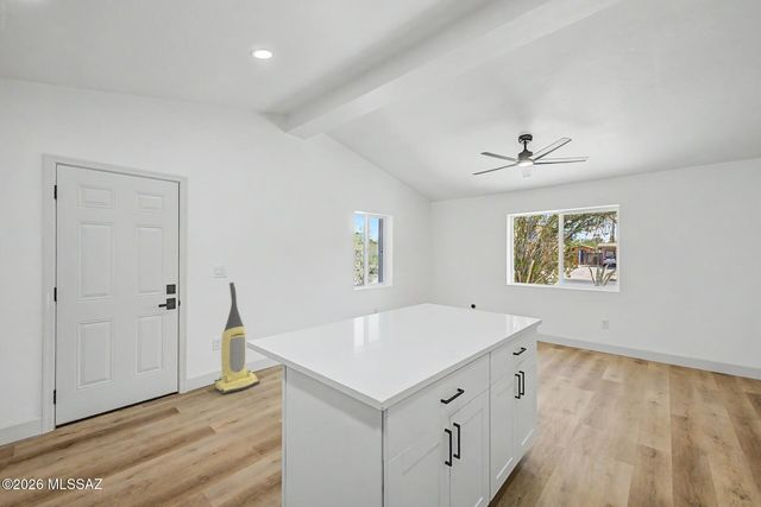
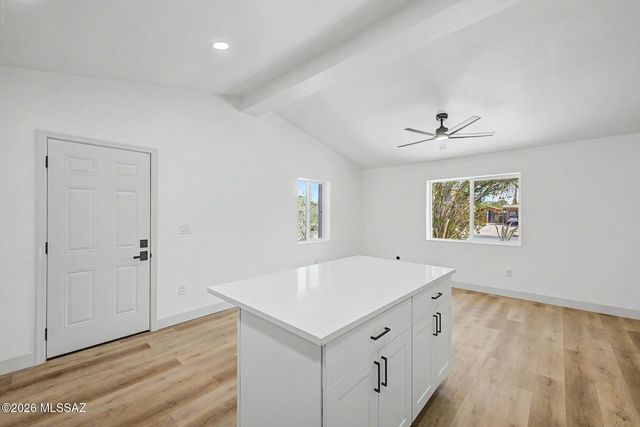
- vacuum cleaner [214,281,260,395]
